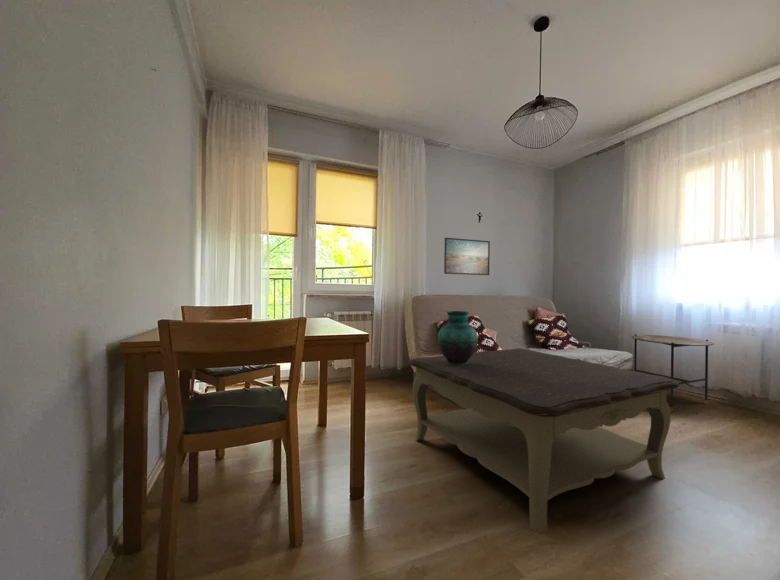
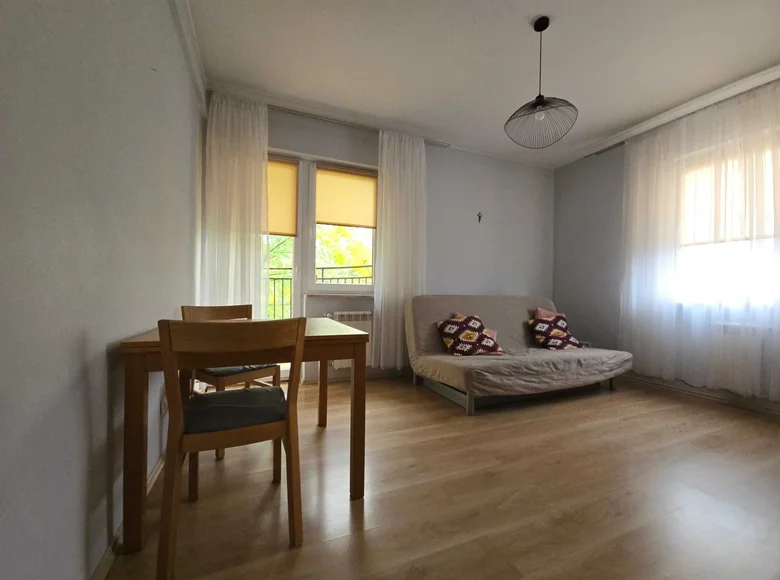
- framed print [443,237,491,276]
- coffee table [408,347,680,533]
- vase [437,310,479,365]
- side table [631,333,715,412]
